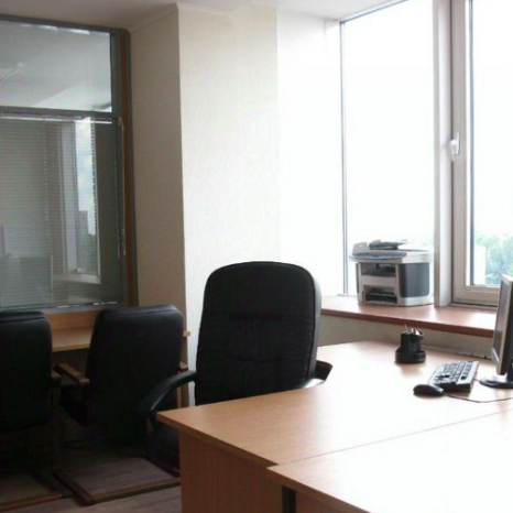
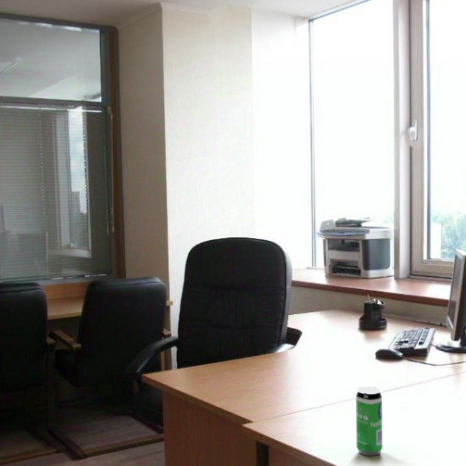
+ beverage can [355,386,383,457]
